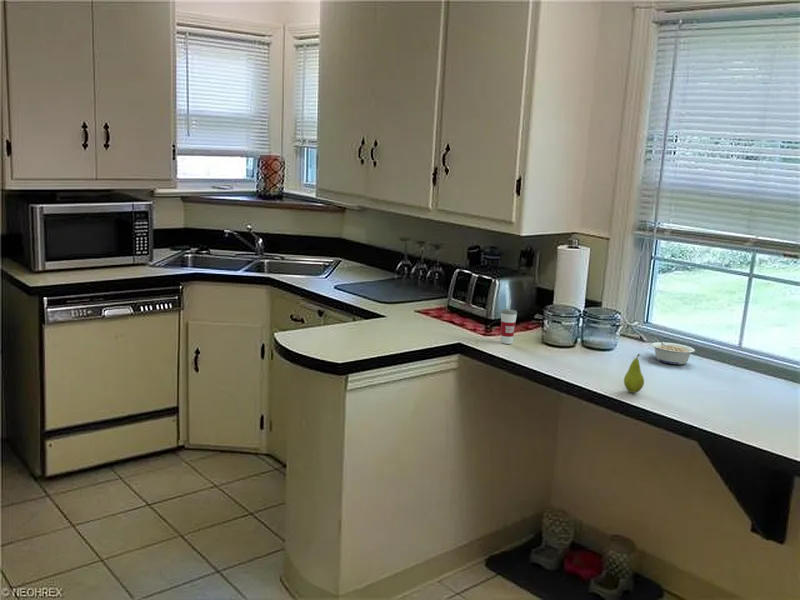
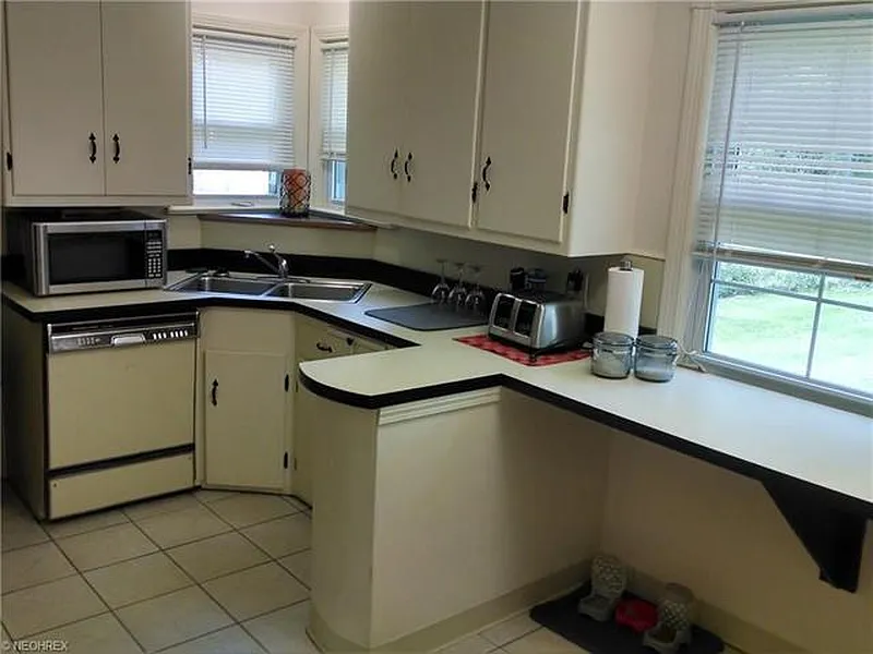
- legume [650,336,696,365]
- fruit [623,353,645,394]
- cup [500,298,518,345]
